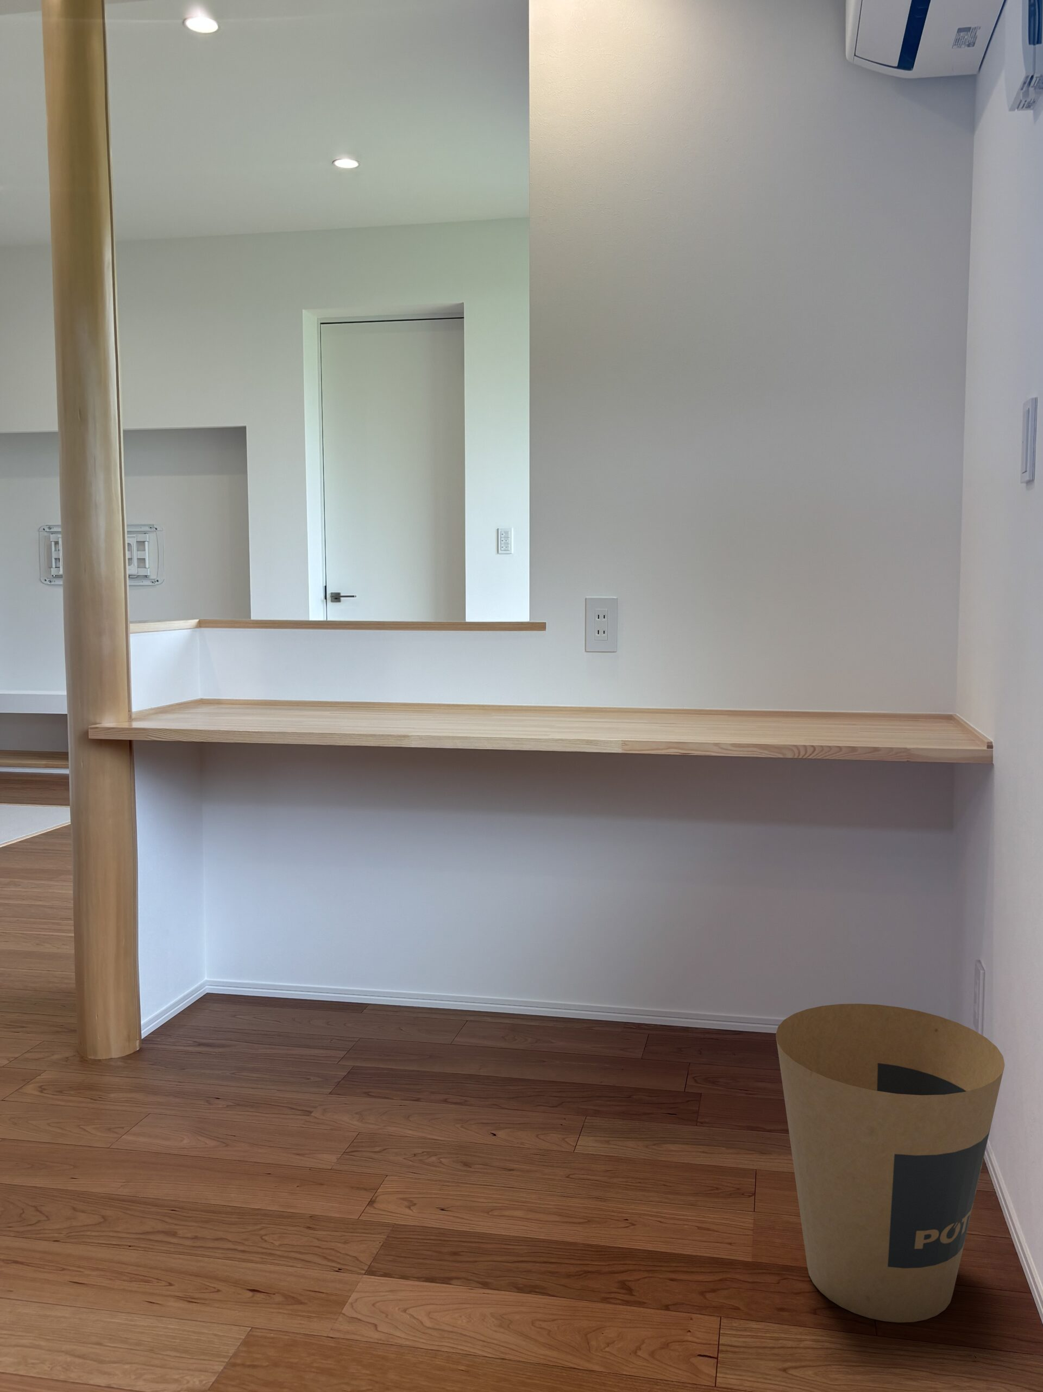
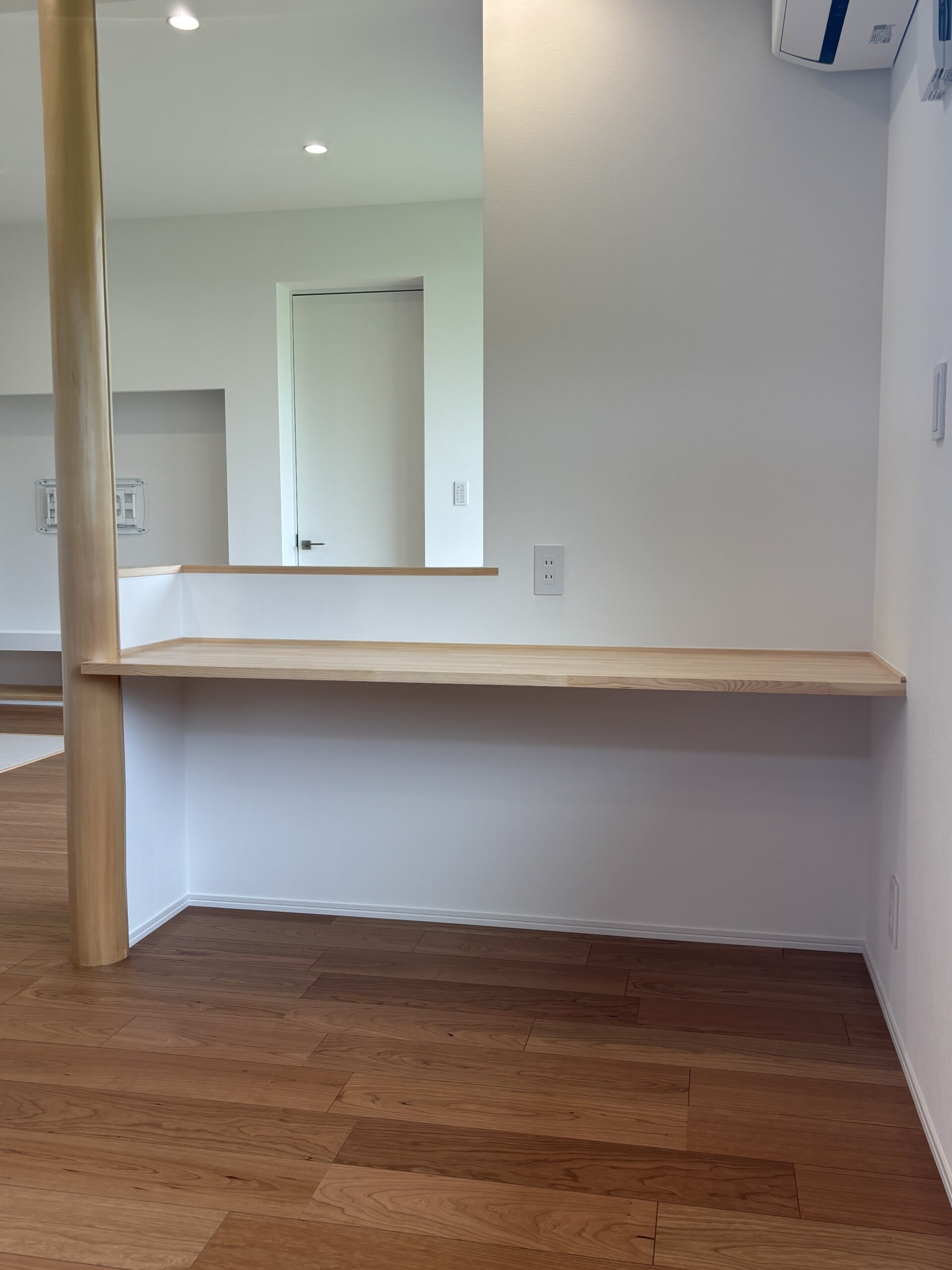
- trash can [776,1003,1006,1323]
